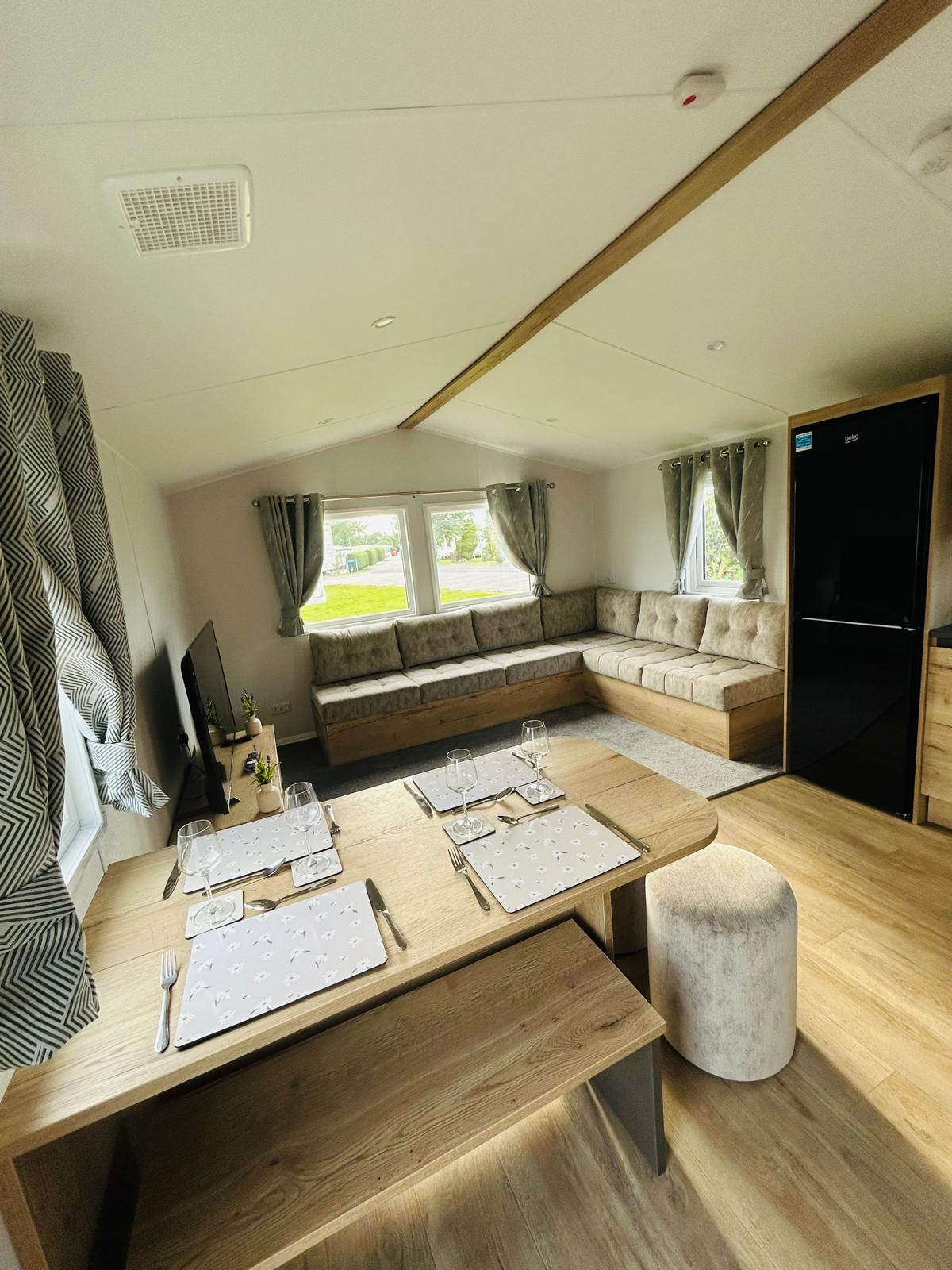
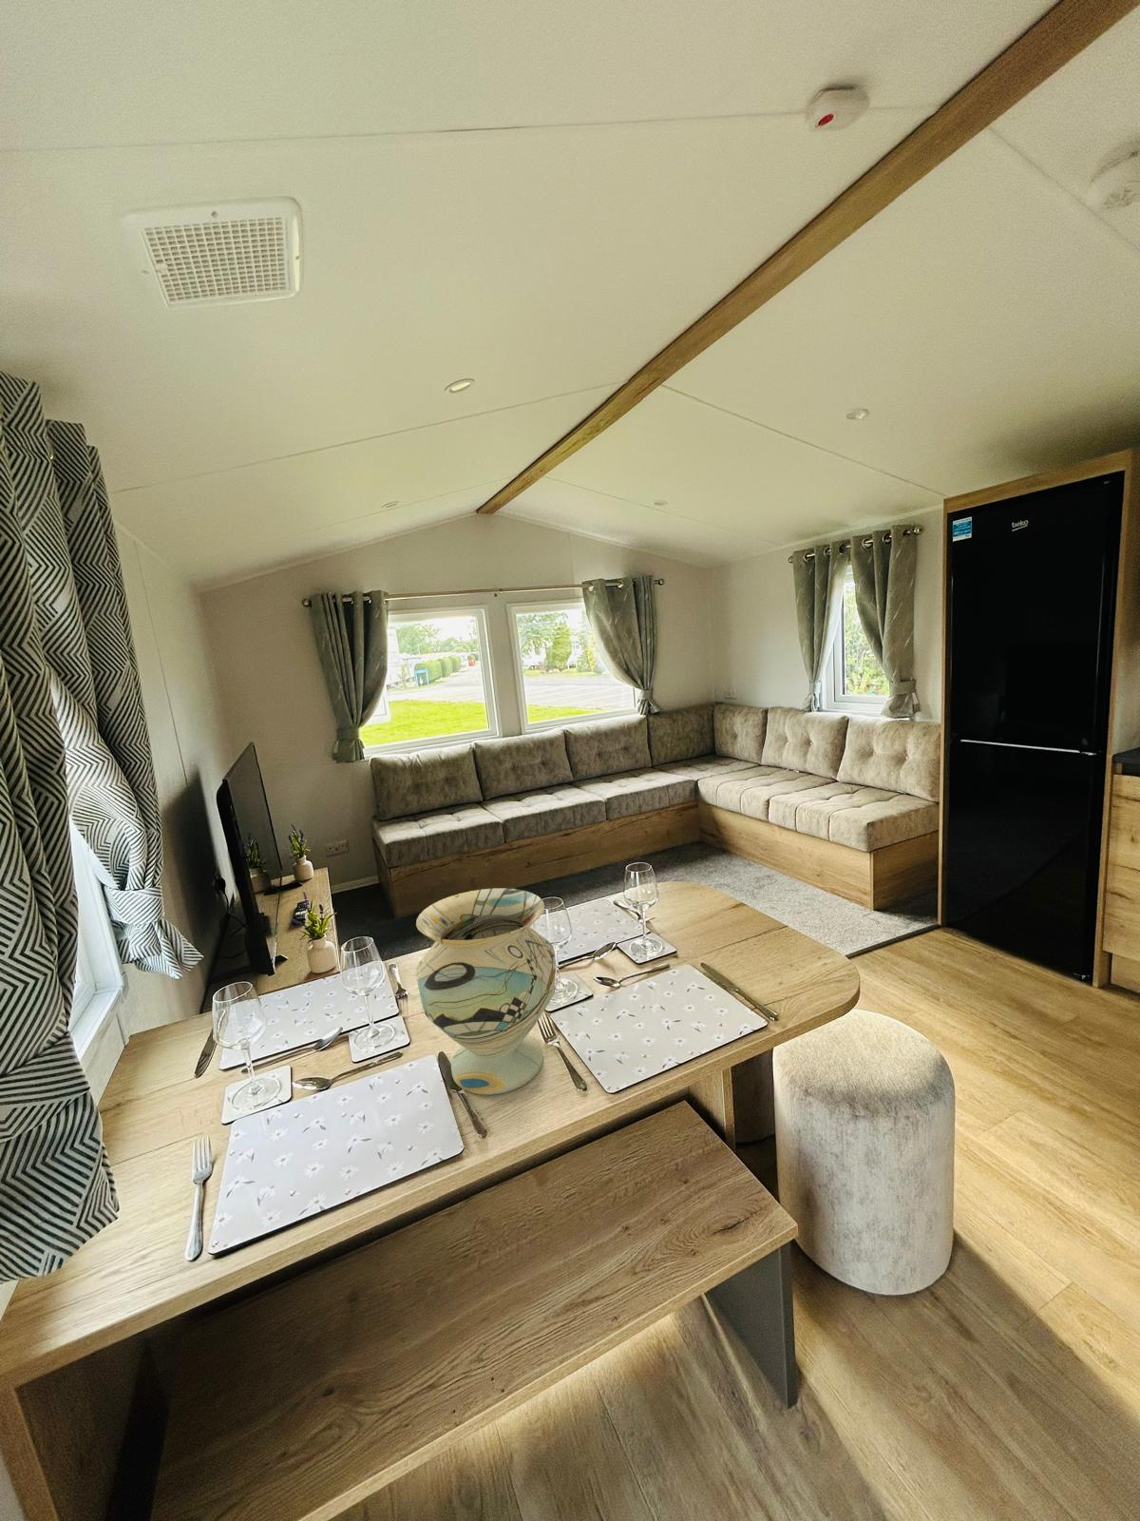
+ decorative vase [416,887,556,1095]
